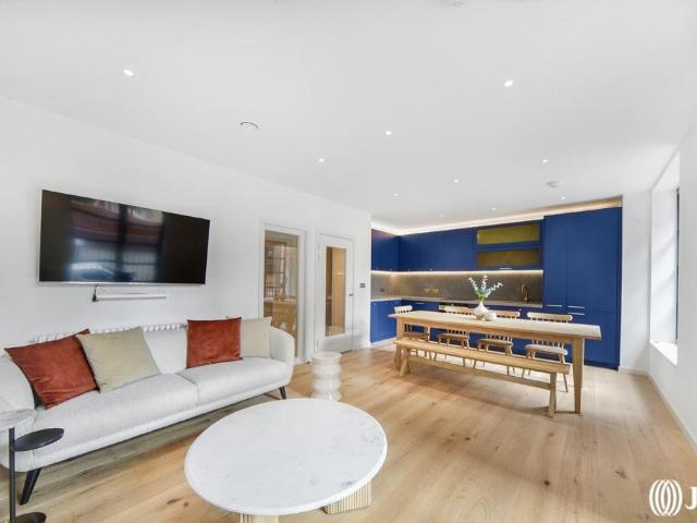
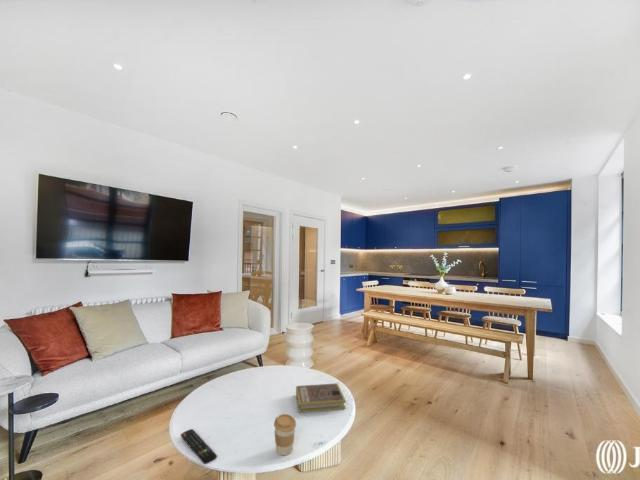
+ remote control [180,428,218,465]
+ book [295,382,347,414]
+ coffee cup [273,413,297,456]
